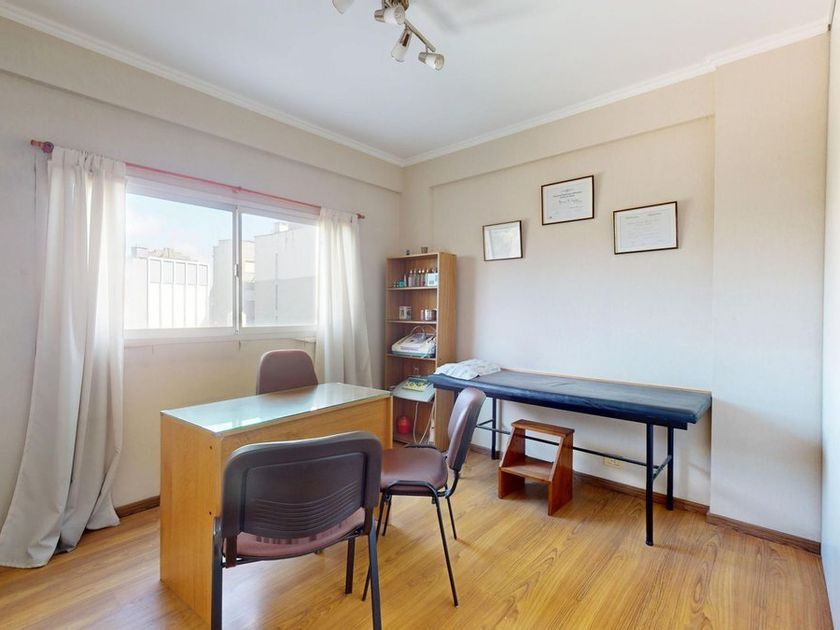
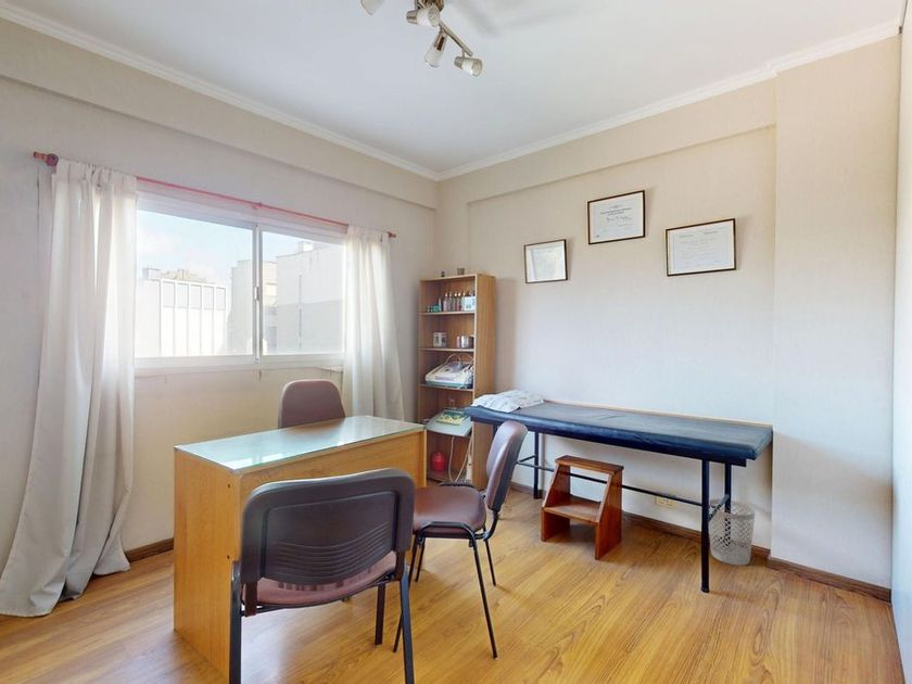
+ wastebasket [708,497,757,567]
